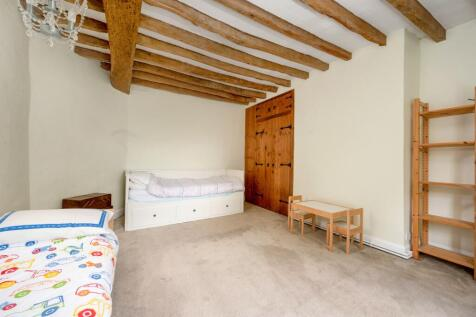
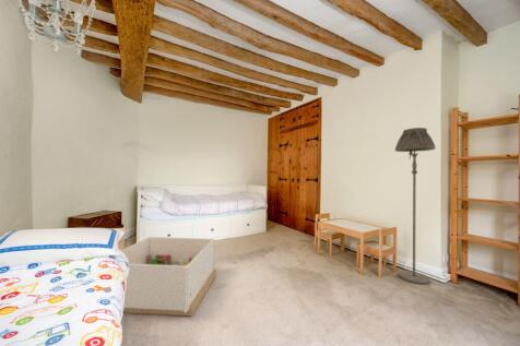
+ floor lamp [393,127,437,285]
+ toy box [122,236,217,318]
